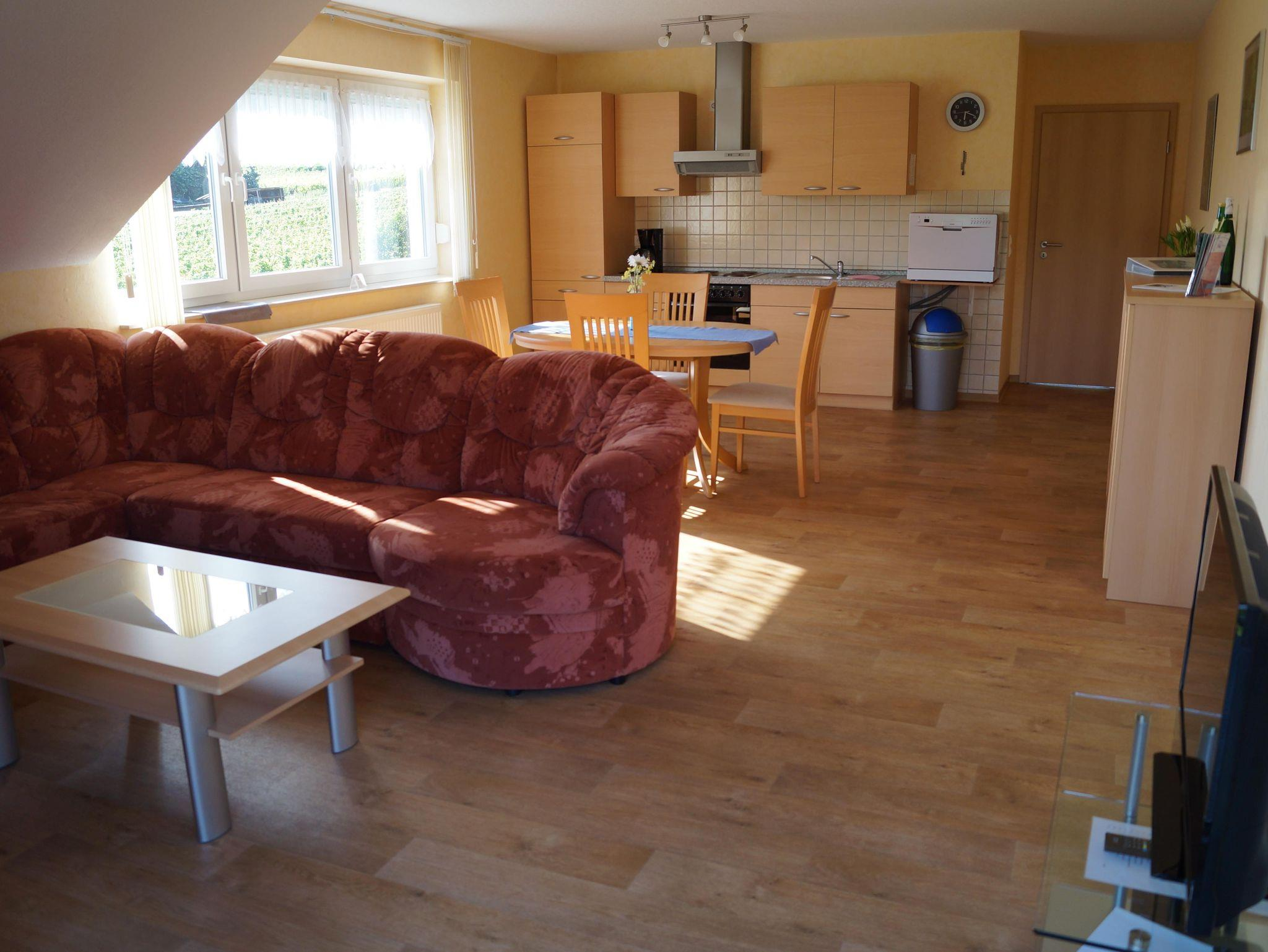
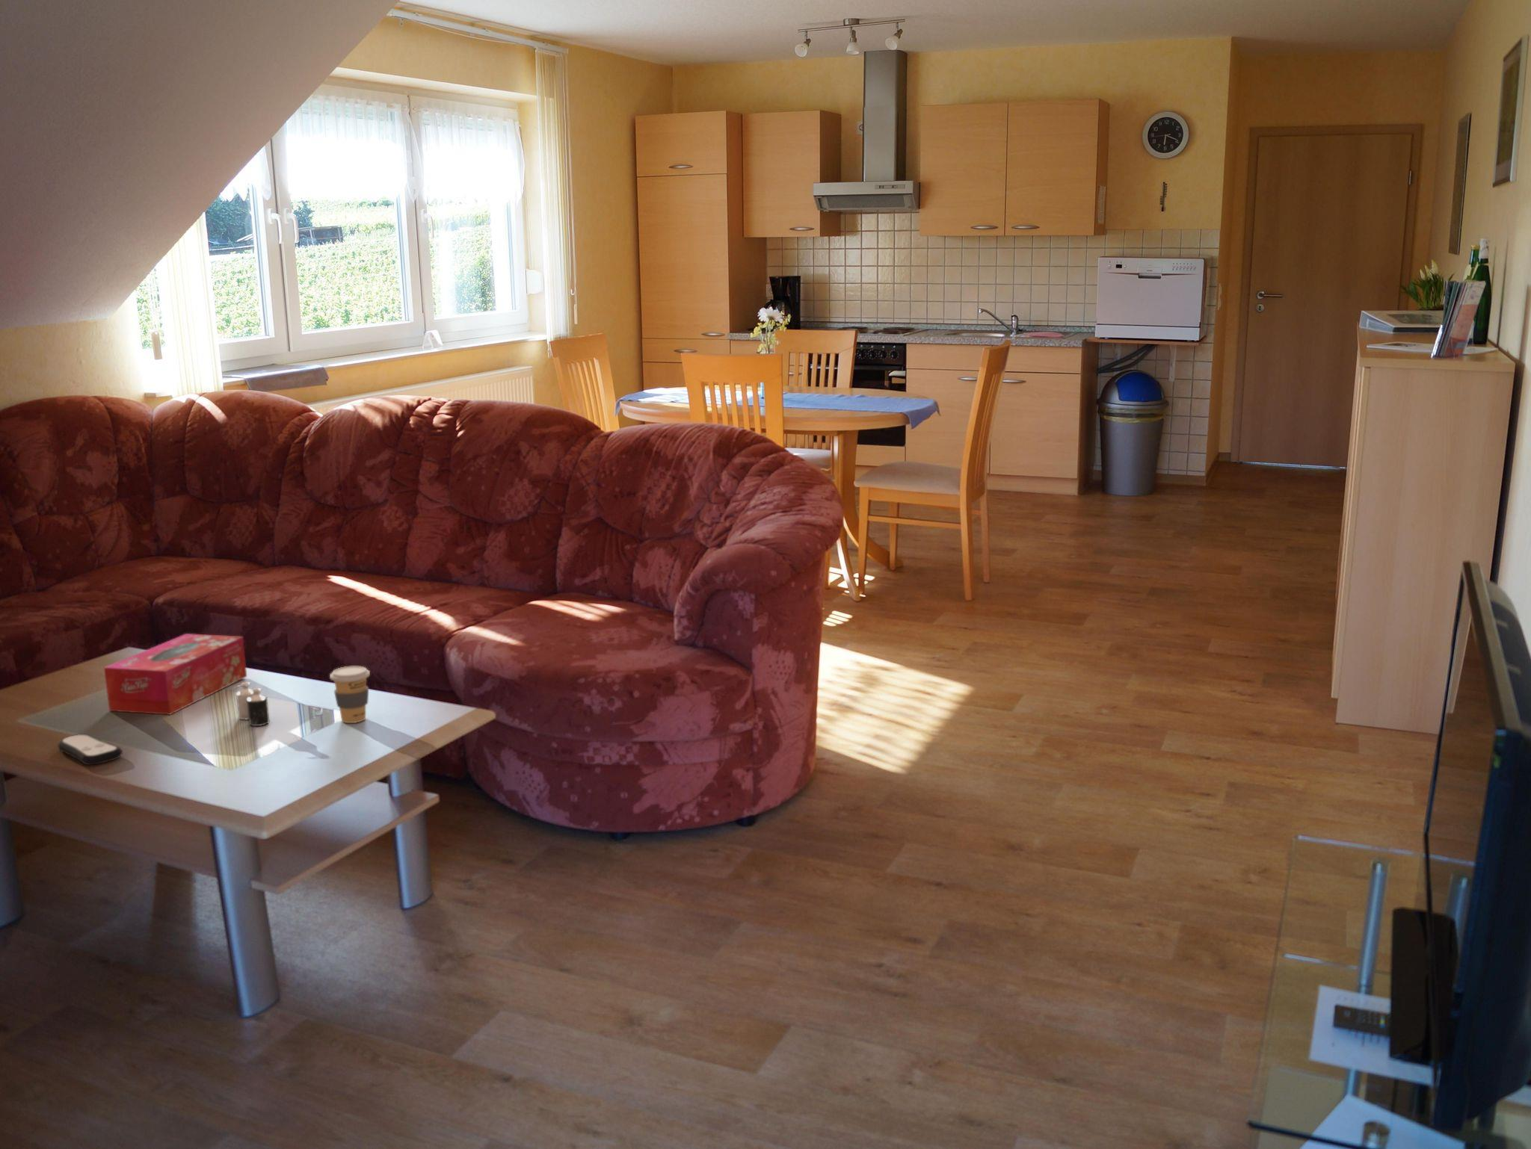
+ tissue box [103,632,248,716]
+ remote control [57,734,123,765]
+ coffee cup [328,666,371,724]
+ candle [233,682,270,727]
